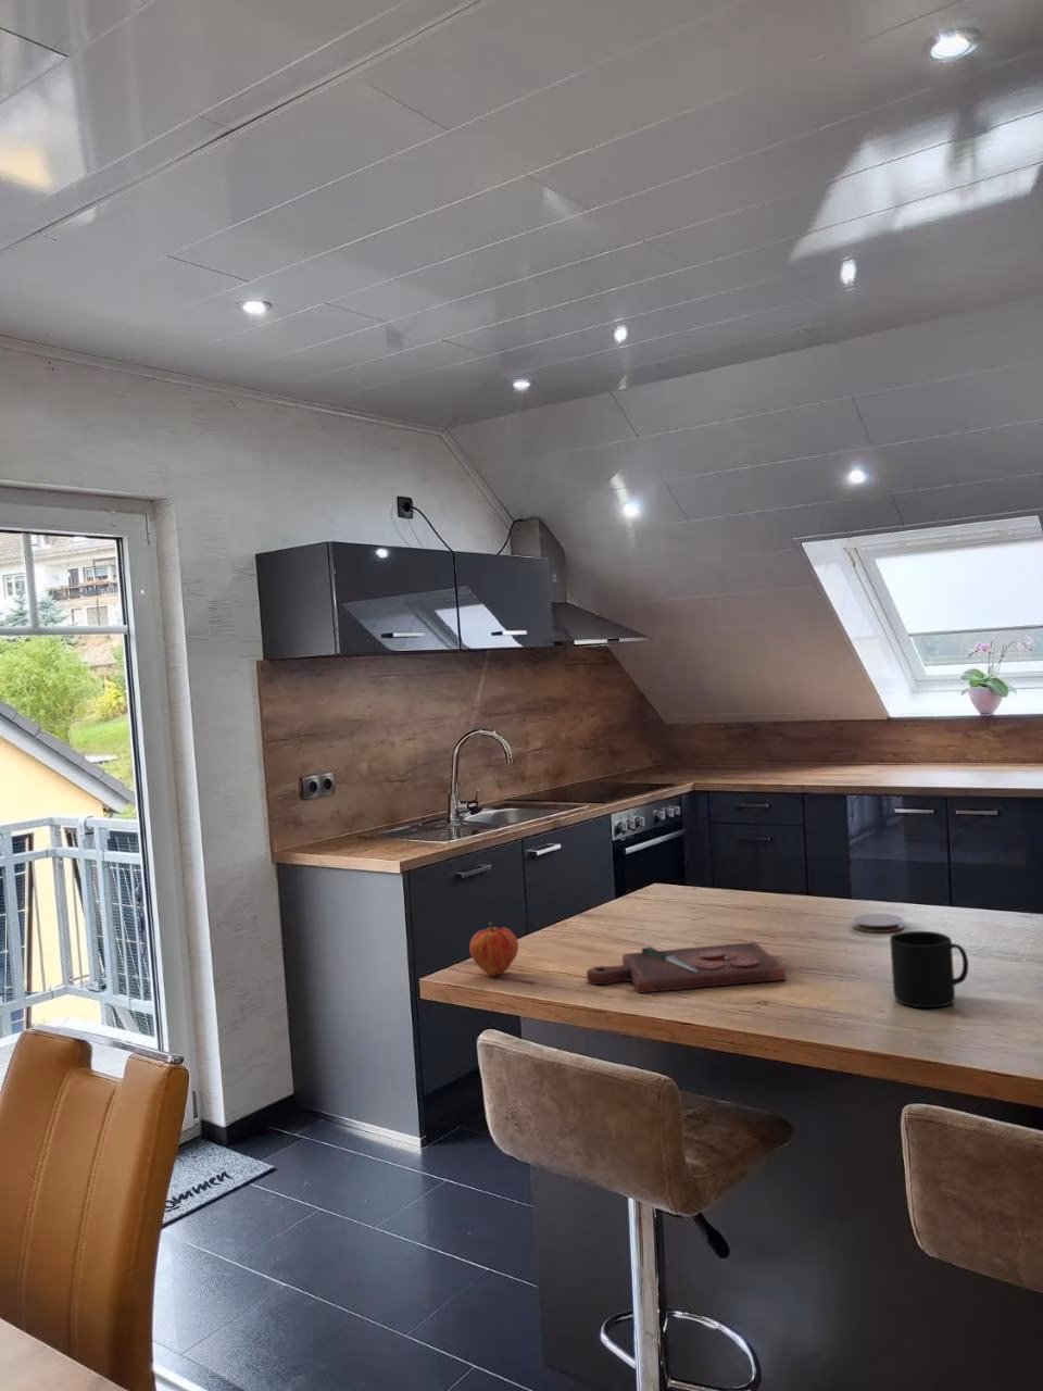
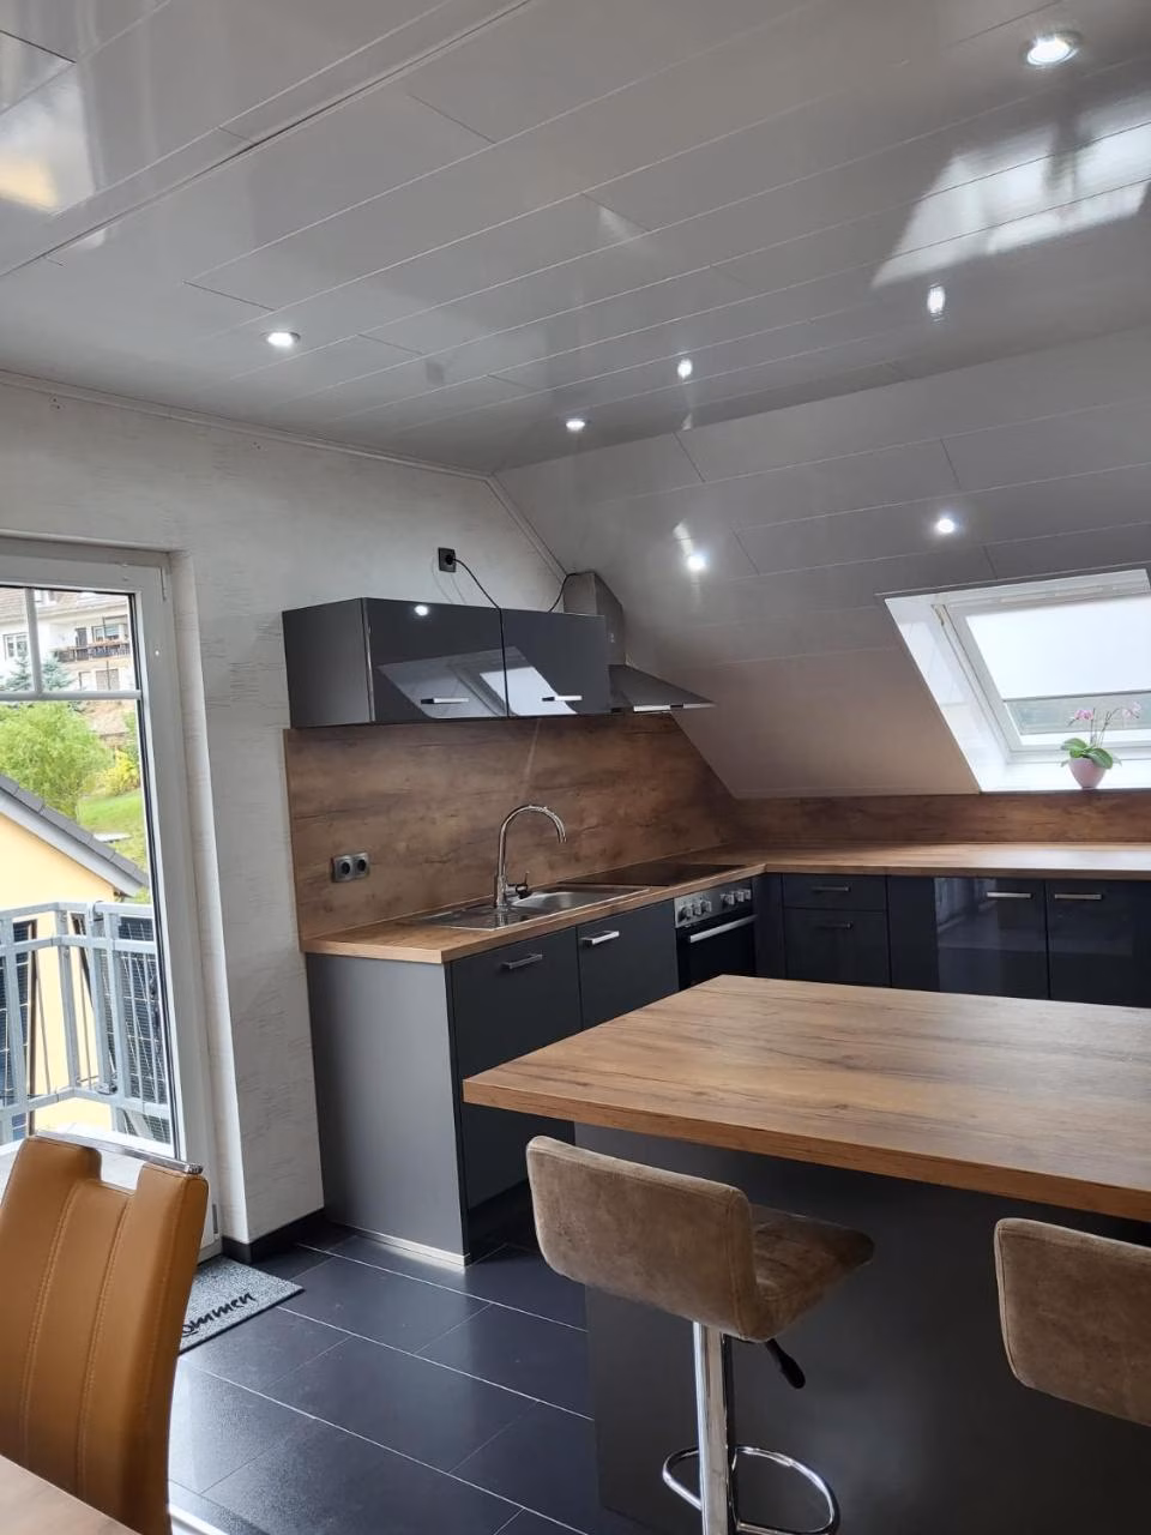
- mug [889,930,970,1009]
- coaster [851,912,905,933]
- fruit [468,921,519,977]
- cutting board [586,941,787,995]
